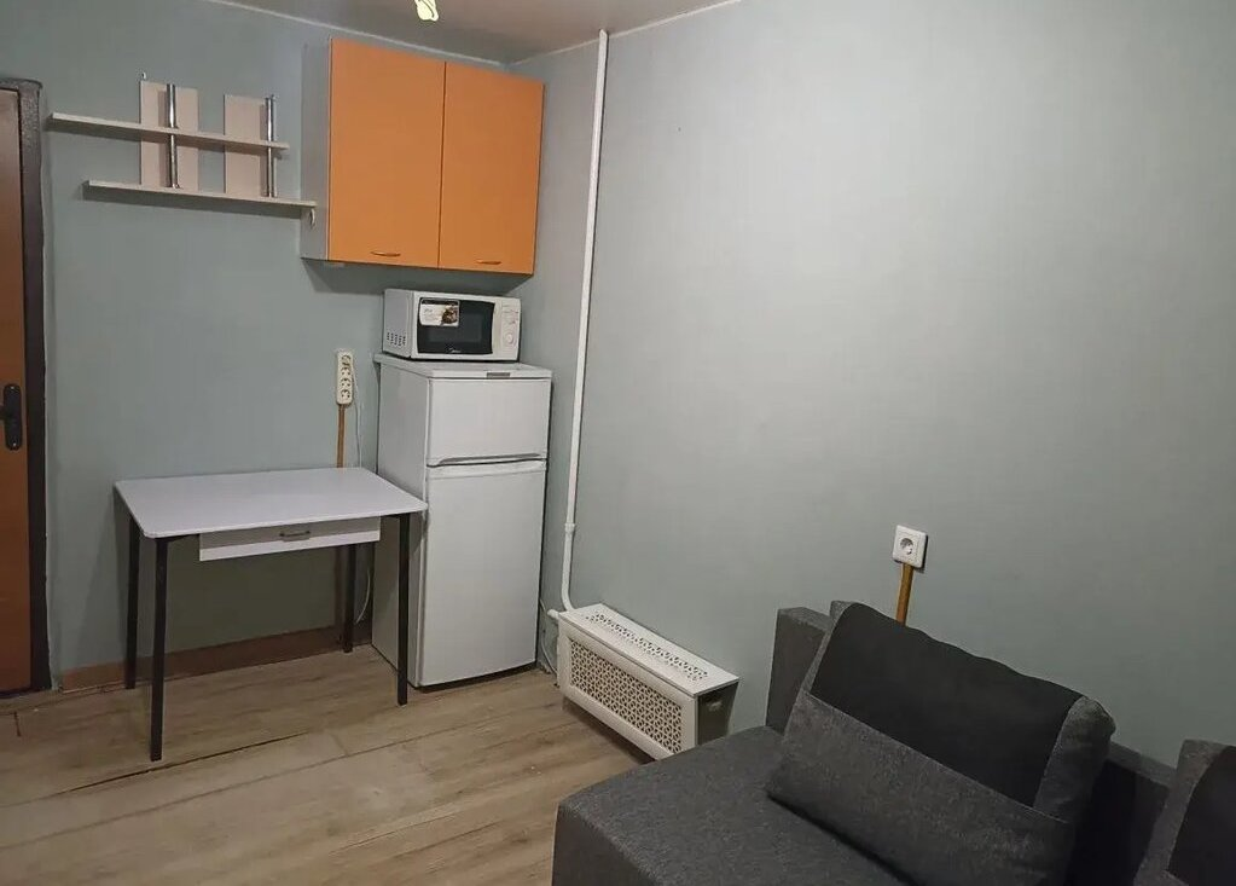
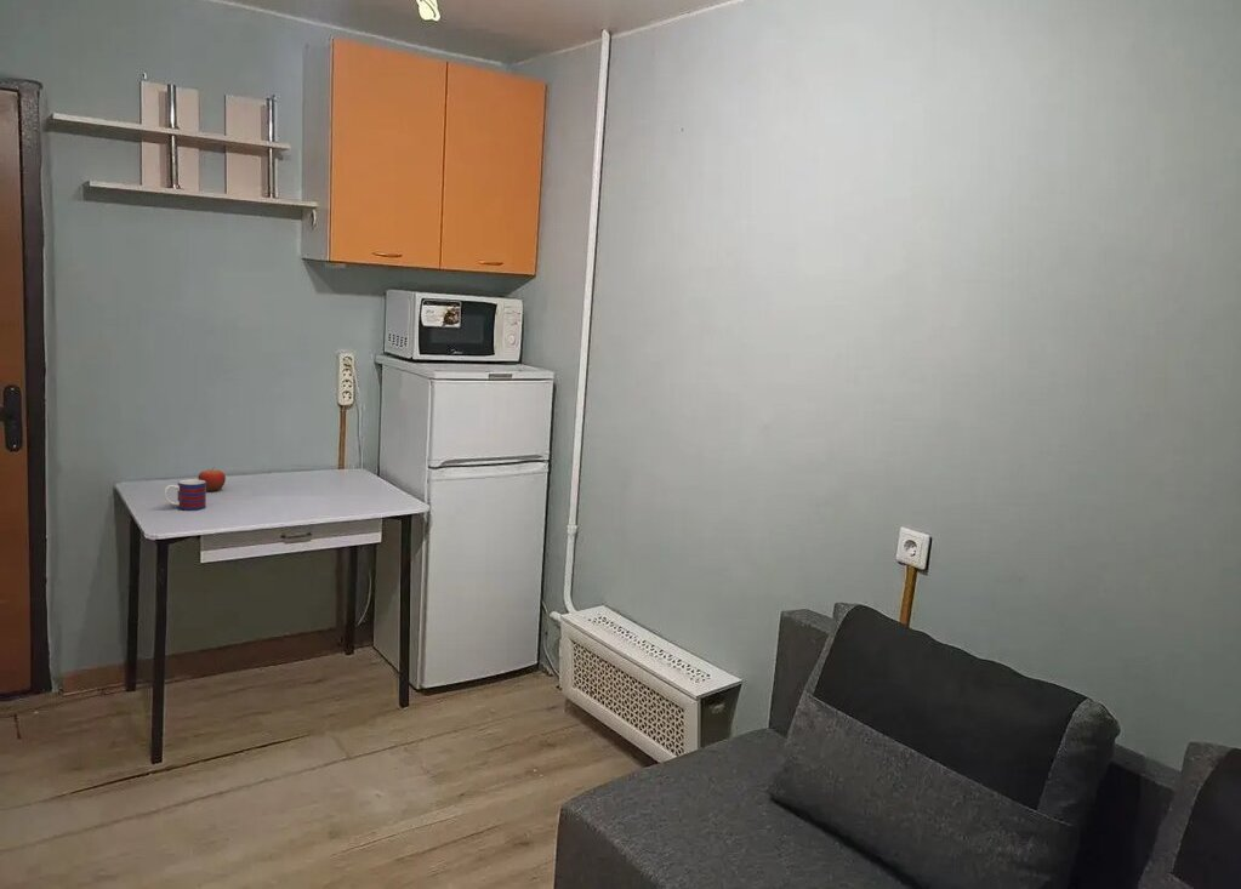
+ mug [163,478,207,512]
+ fruit [197,466,227,492]
